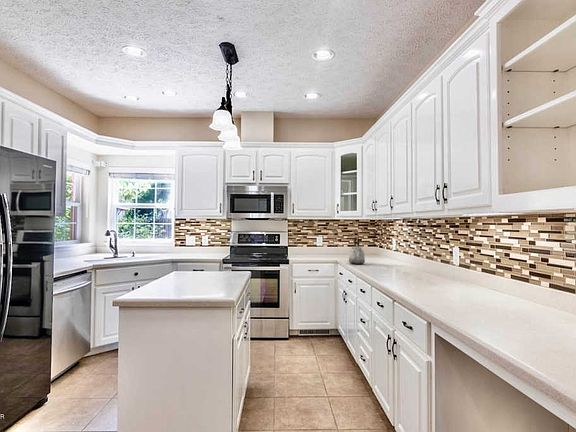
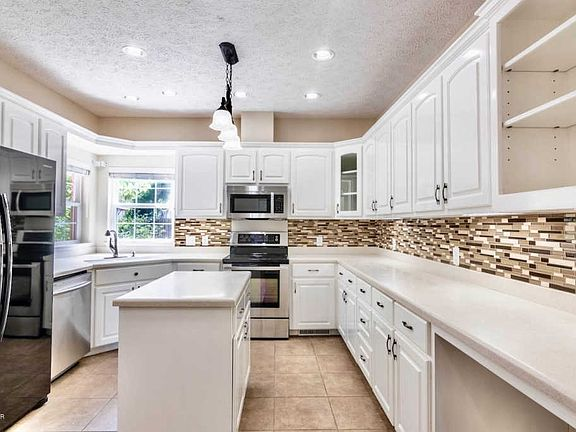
- kettle [348,236,366,265]
